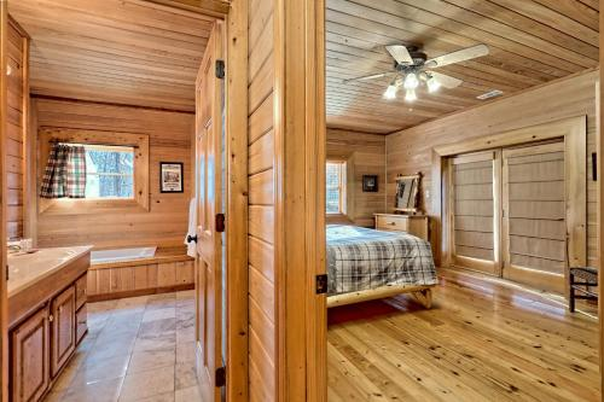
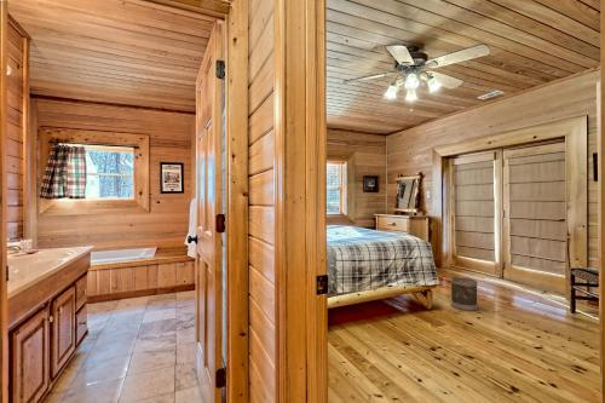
+ wastebasket [450,276,479,312]
